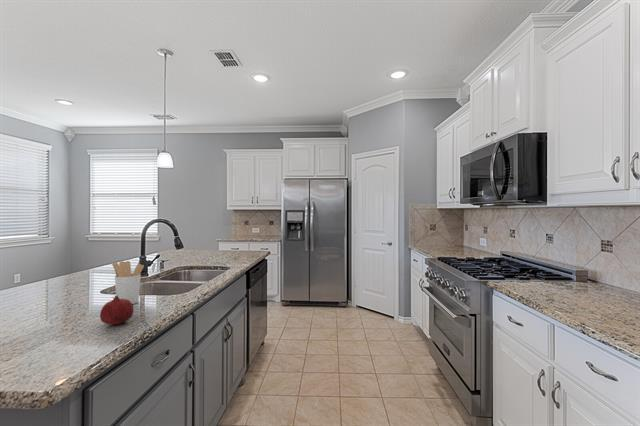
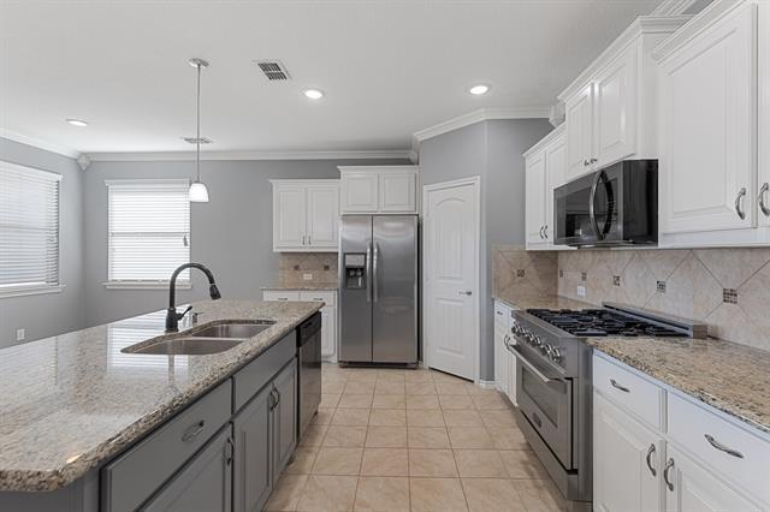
- fruit [99,295,135,325]
- utensil holder [111,260,145,305]
